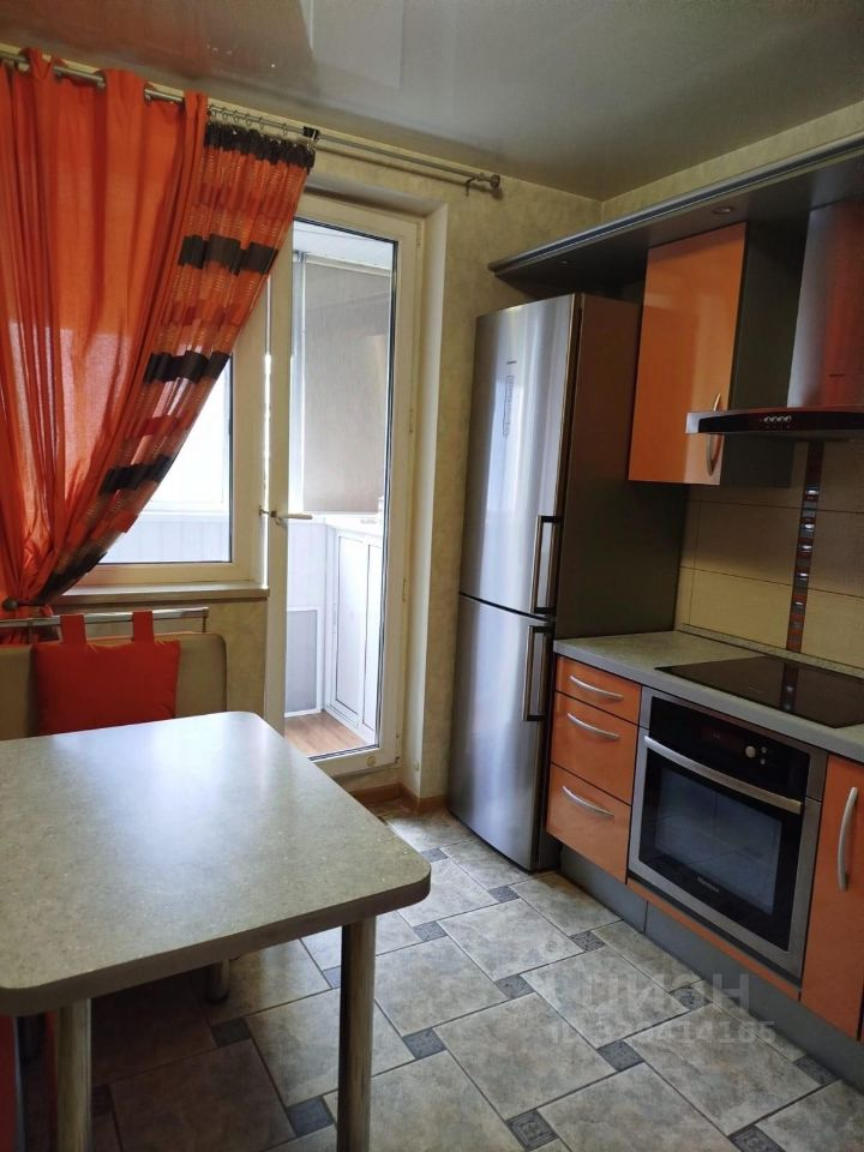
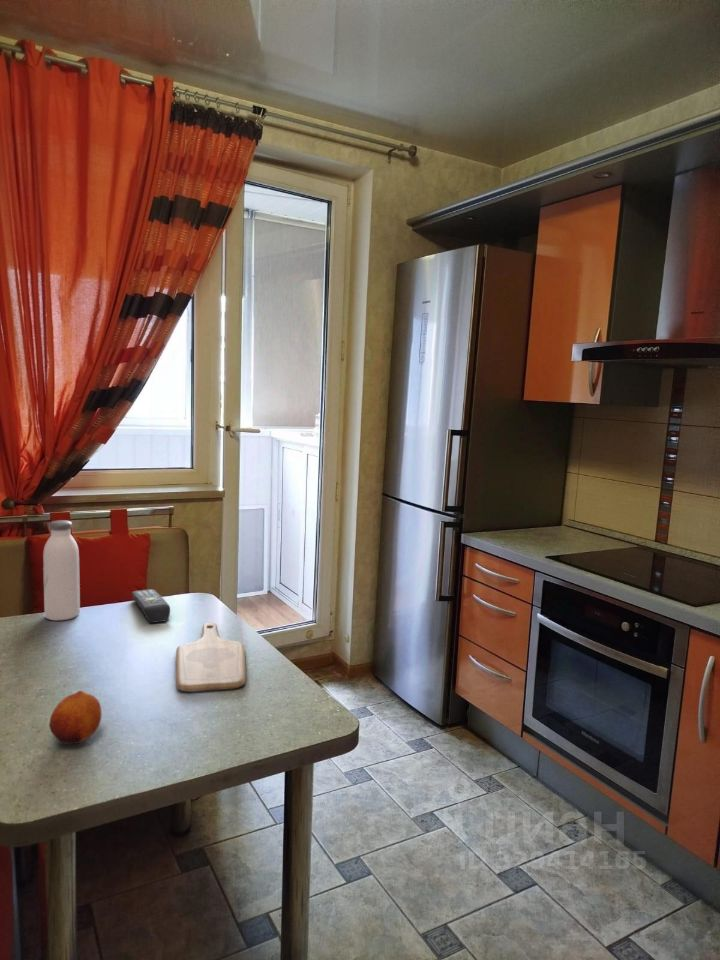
+ remote control [131,588,171,624]
+ water bottle [42,519,81,621]
+ fruit [49,690,103,745]
+ cutting board [175,622,247,693]
